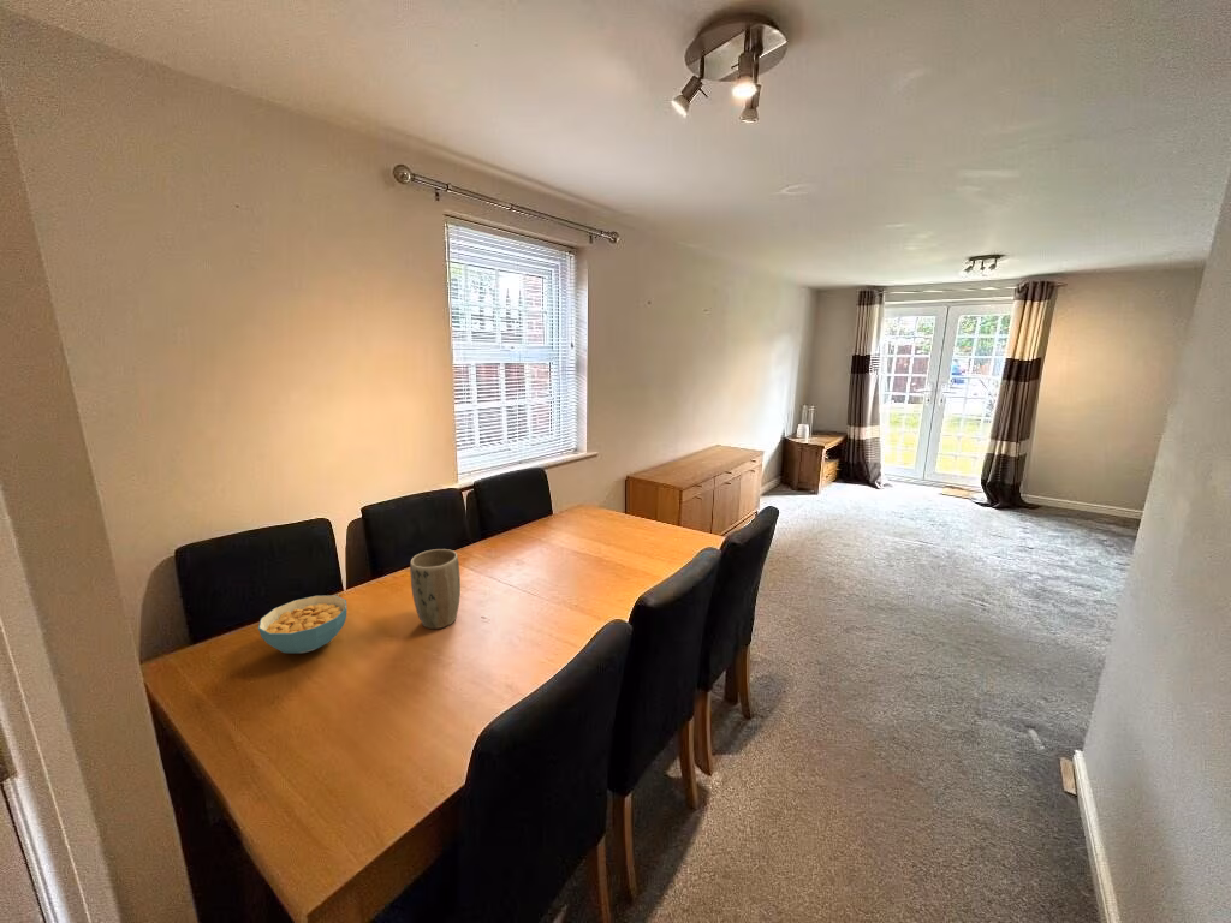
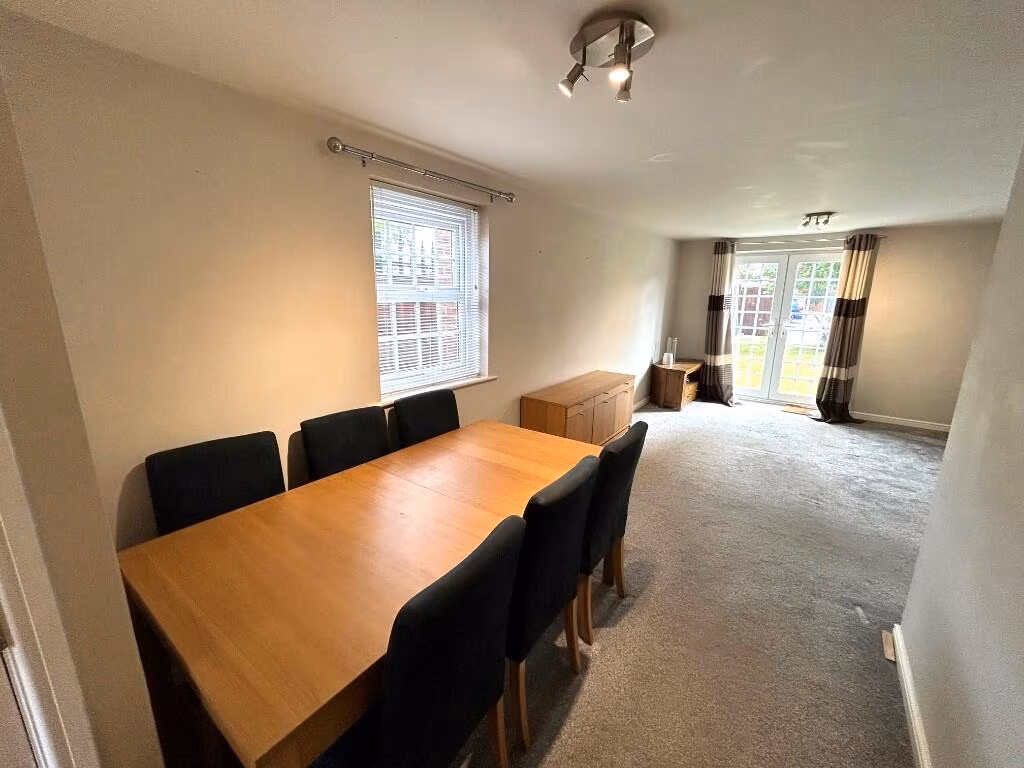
- cereal bowl [257,595,347,654]
- plant pot [409,548,462,630]
